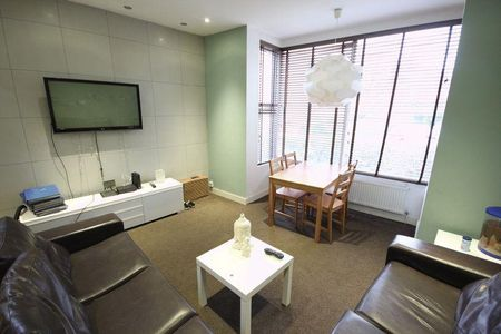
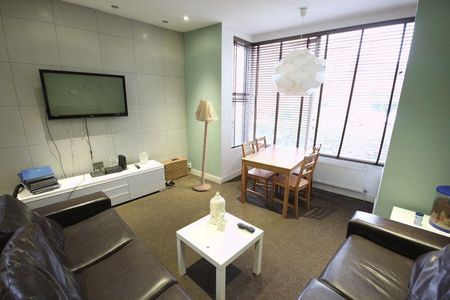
+ floor lamp [192,98,219,191]
